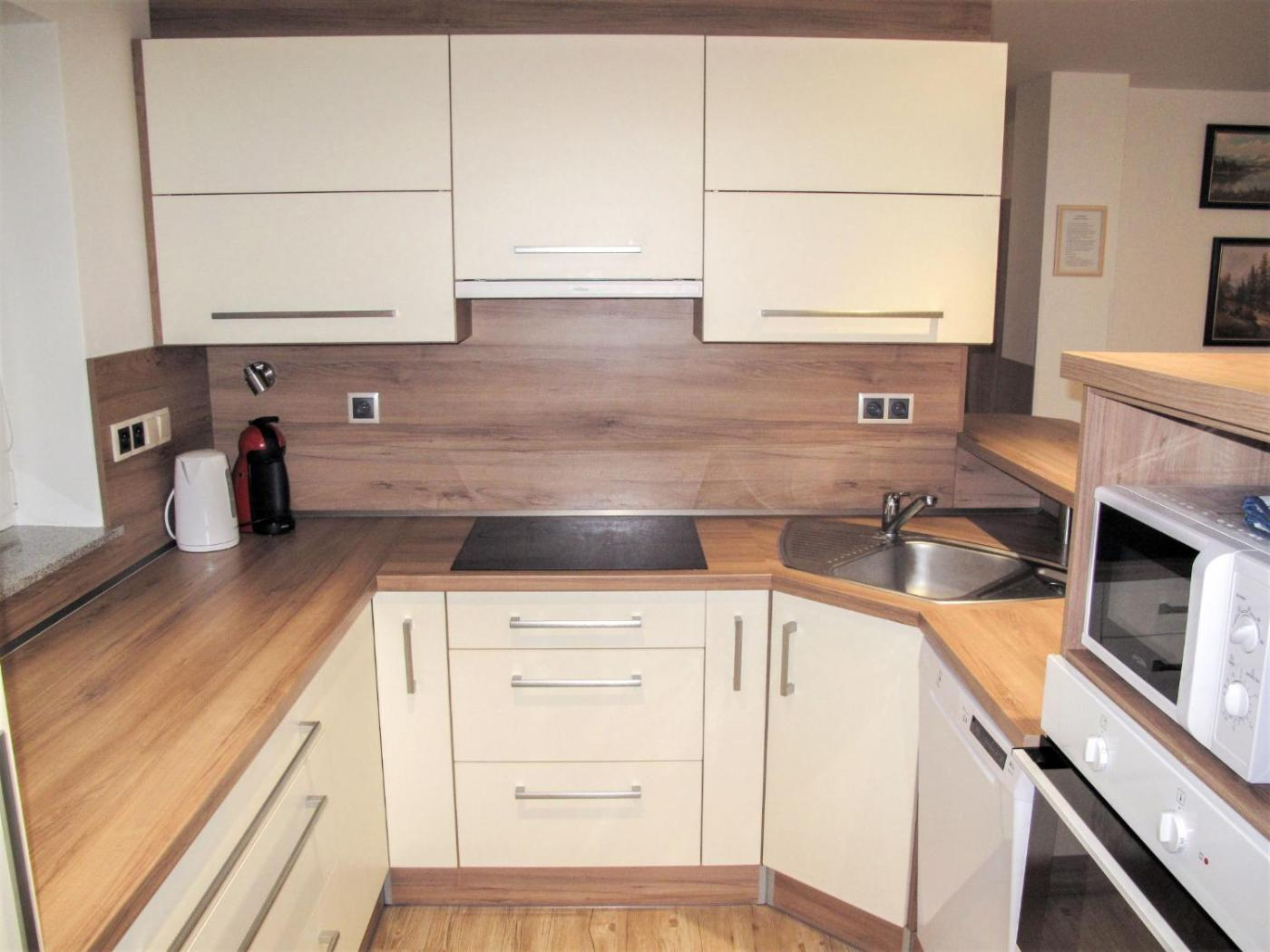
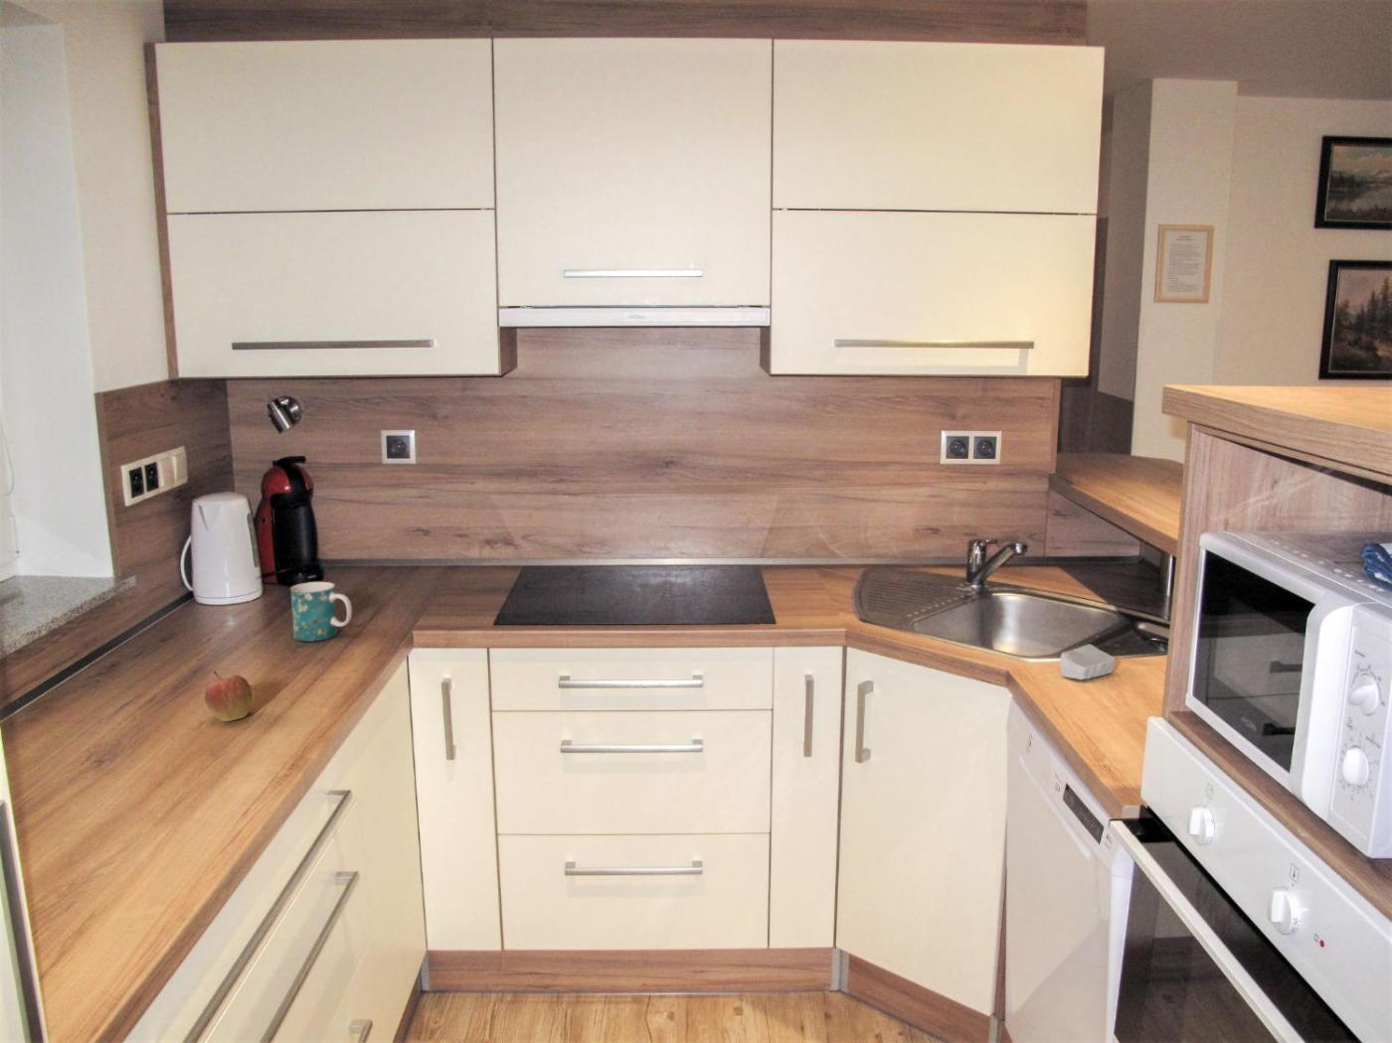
+ fruit [204,669,252,722]
+ soap bar [1059,644,1116,680]
+ mug [289,581,353,642]
